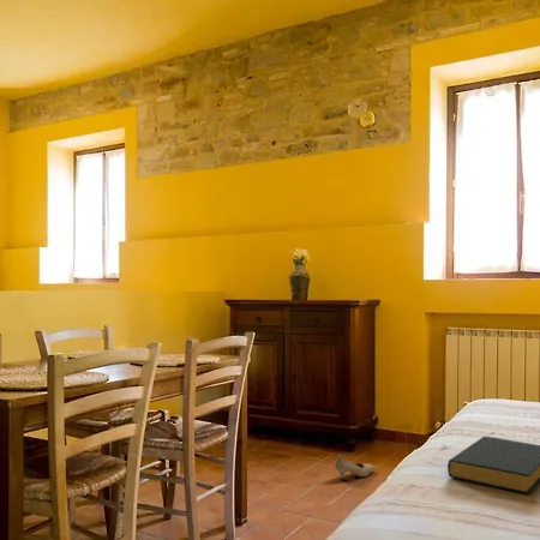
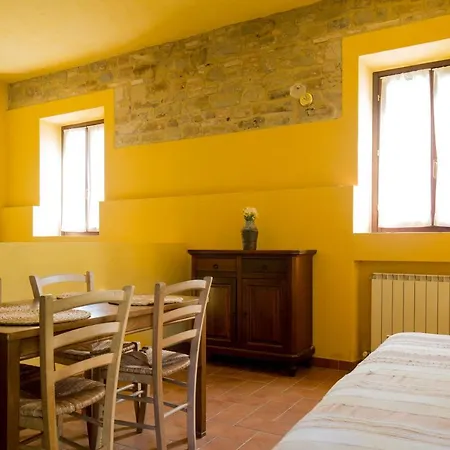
- hardback book [446,436,540,496]
- shoe [334,455,376,481]
